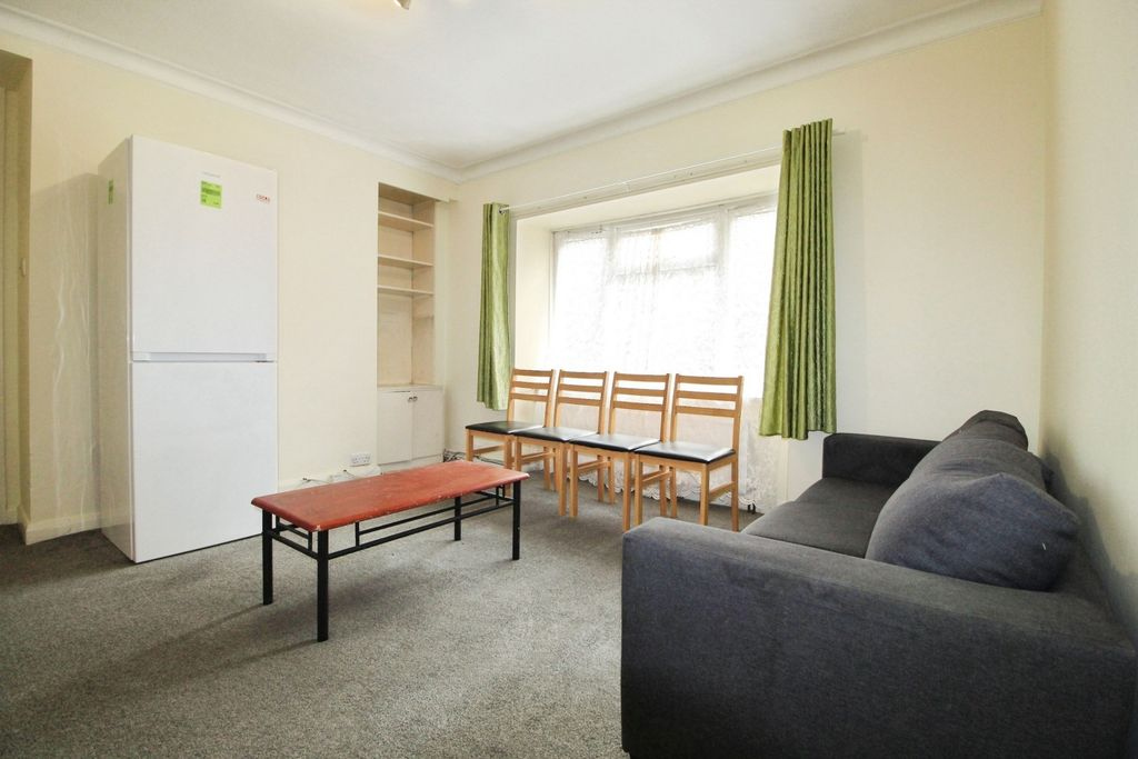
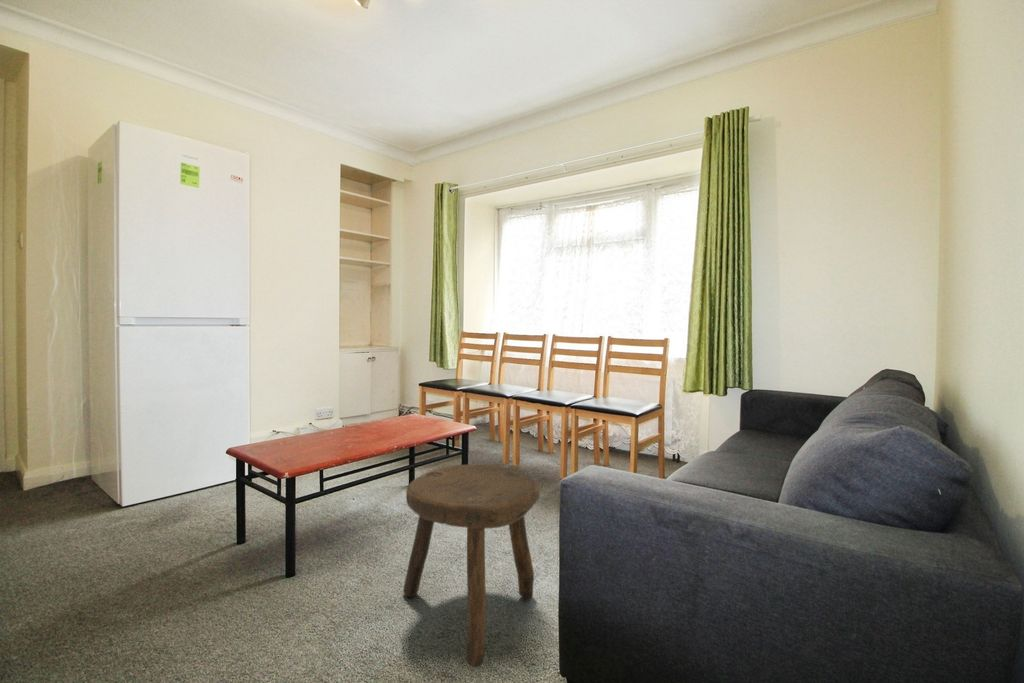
+ stool [402,463,541,668]
